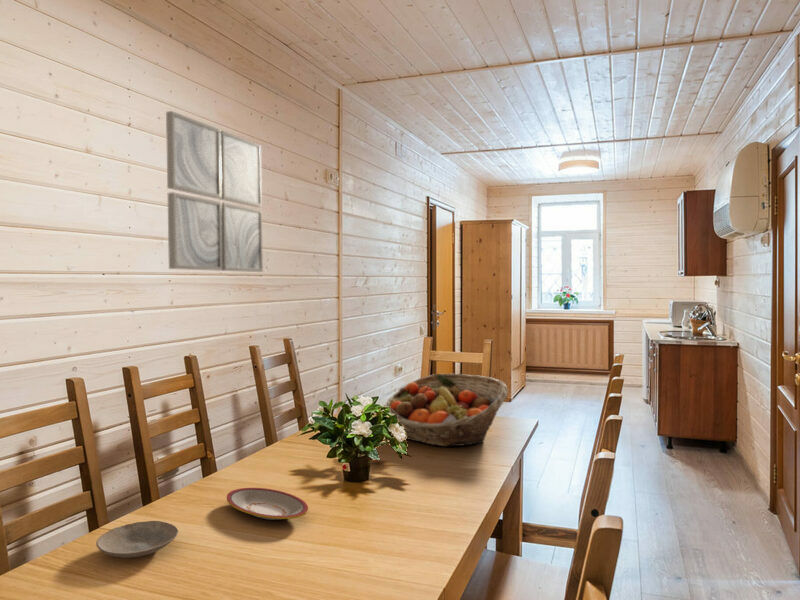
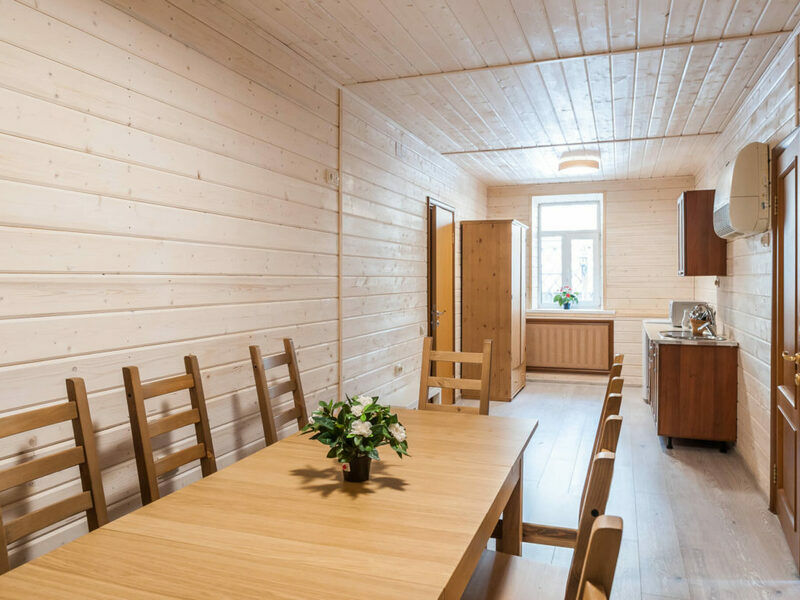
- fruit basket [384,373,509,447]
- wall art [165,110,264,273]
- plate [95,520,179,559]
- plate [226,487,309,521]
